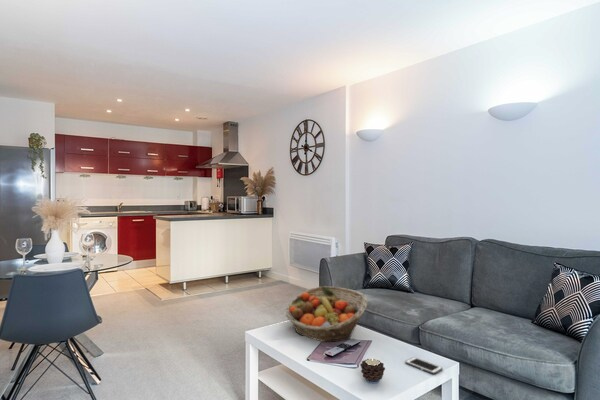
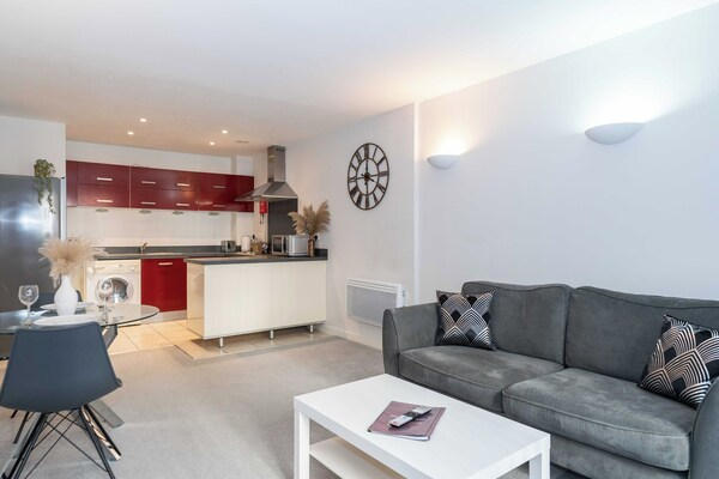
- candle [359,357,386,384]
- fruit basket [285,285,368,343]
- cell phone [404,356,443,375]
